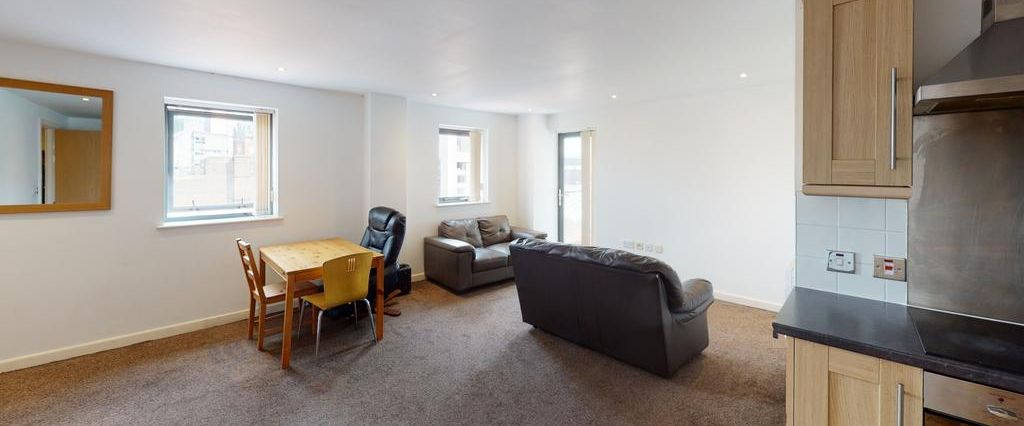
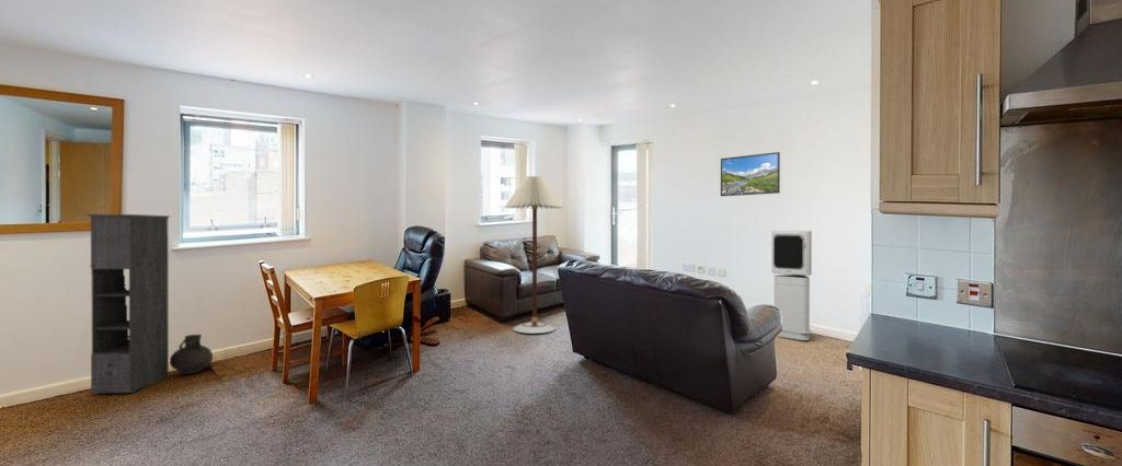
+ vase [169,334,214,375]
+ floor lamp [503,175,565,335]
+ air purifier [770,230,813,341]
+ storage cabinet [85,213,171,394]
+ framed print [720,151,781,197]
